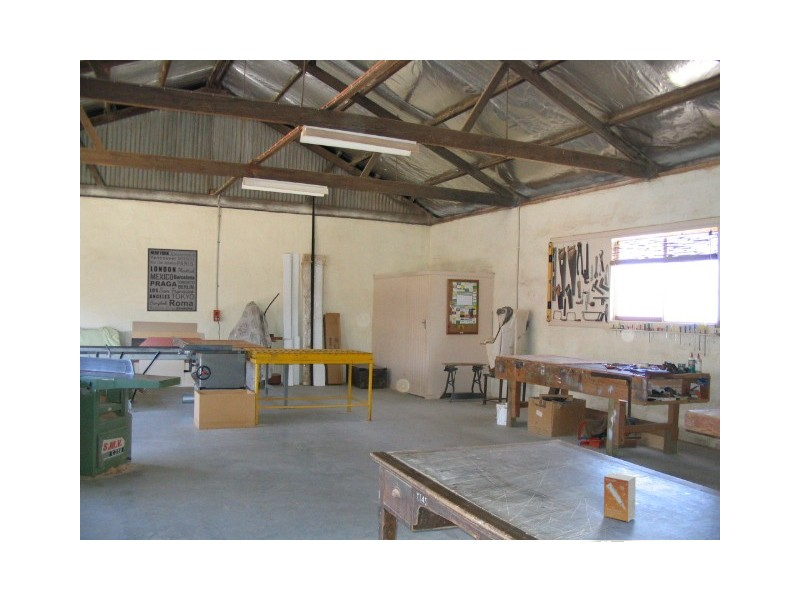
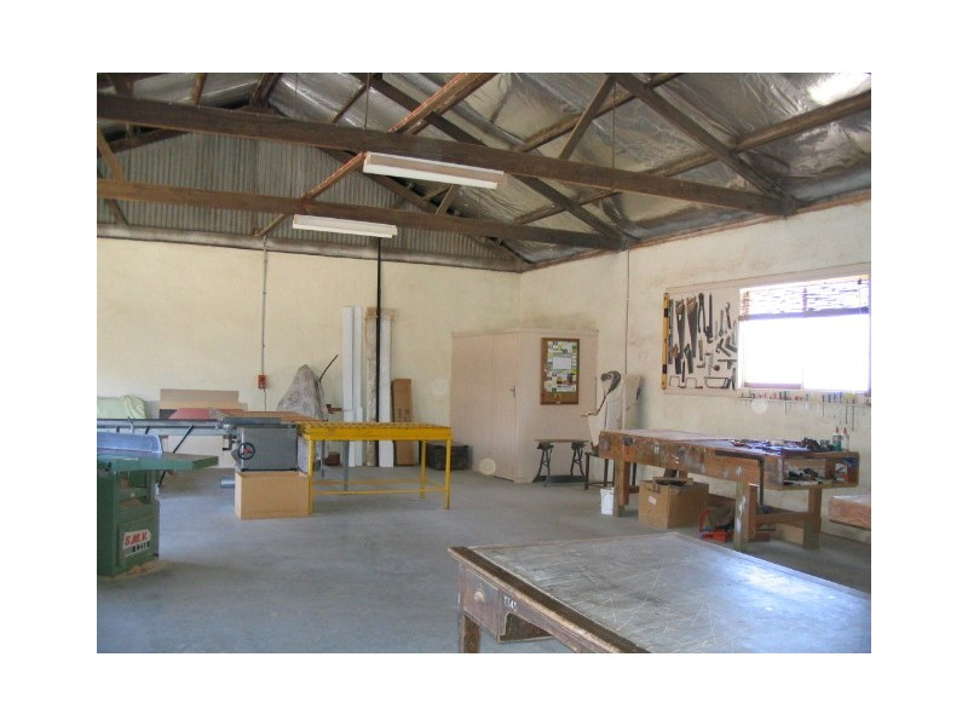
- small box [603,472,637,523]
- wall art [146,247,199,313]
